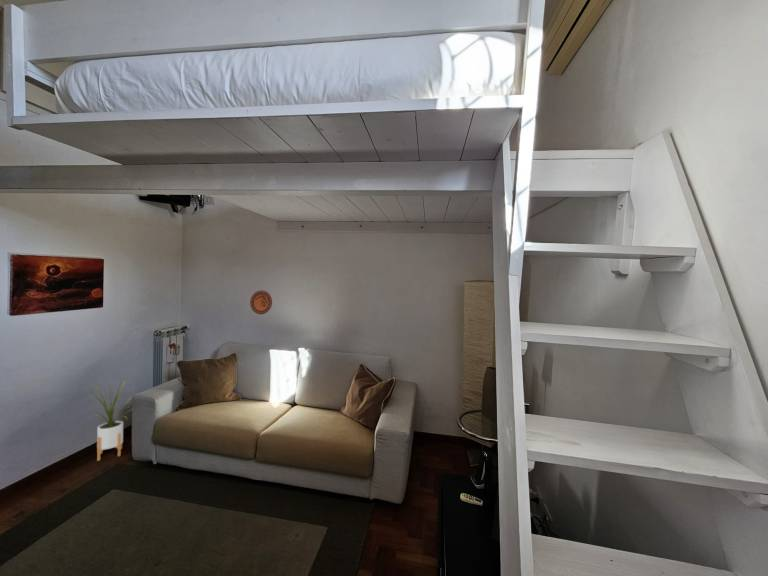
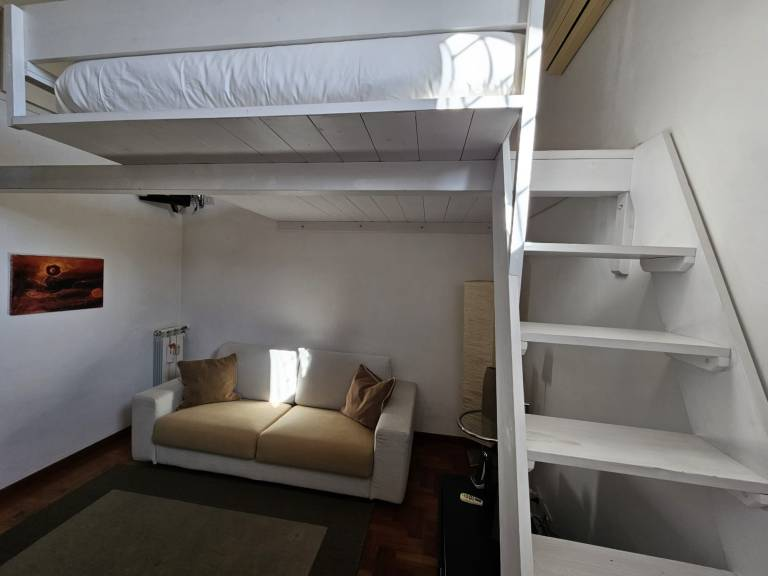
- decorative plate [249,290,273,315]
- house plant [84,378,135,462]
